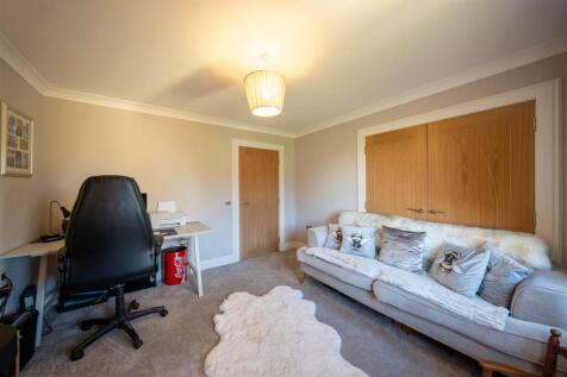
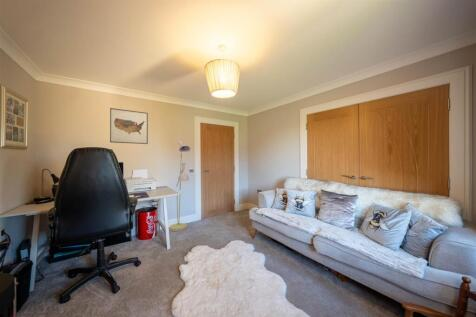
+ floor lamp [169,140,191,232]
+ wall art [109,107,149,145]
